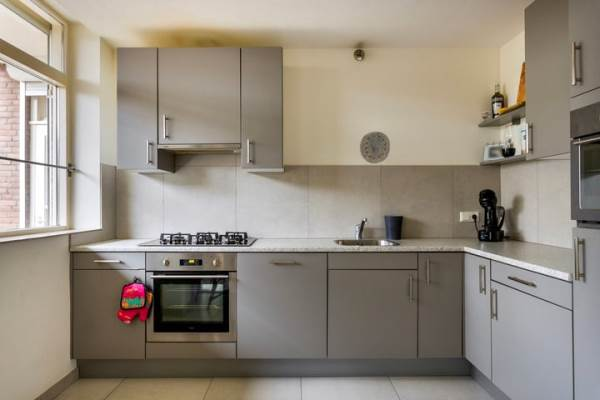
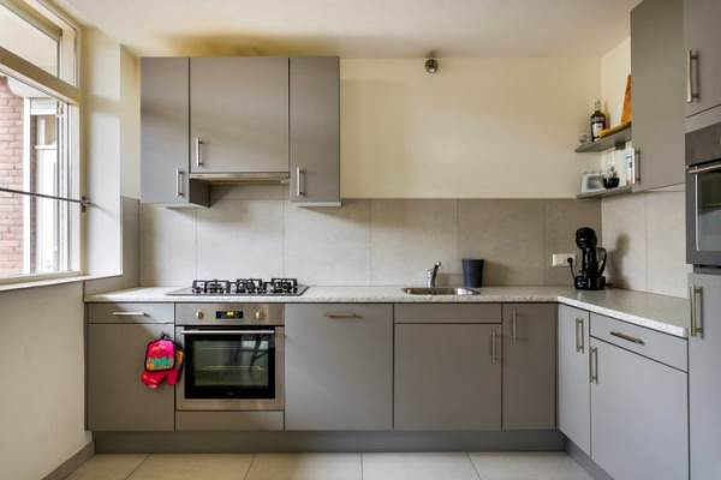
- decorative plate [359,131,391,164]
